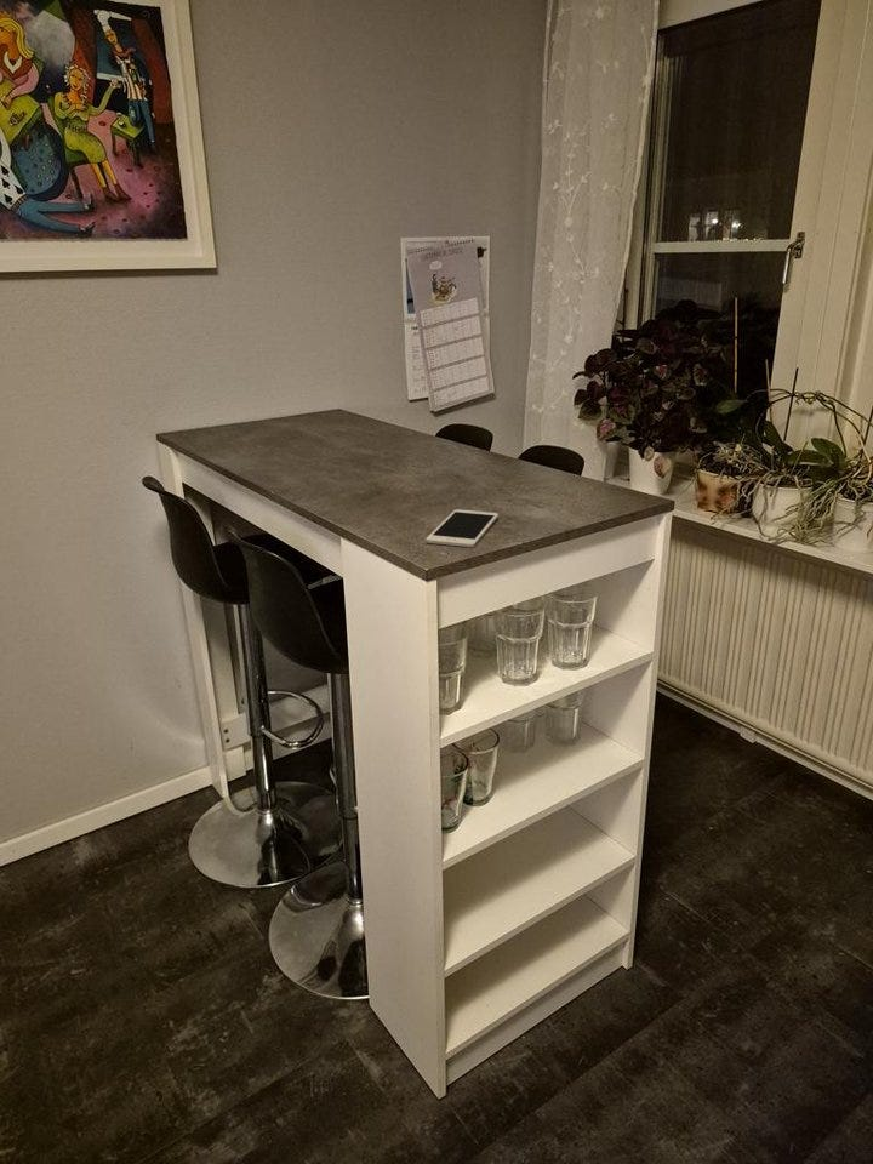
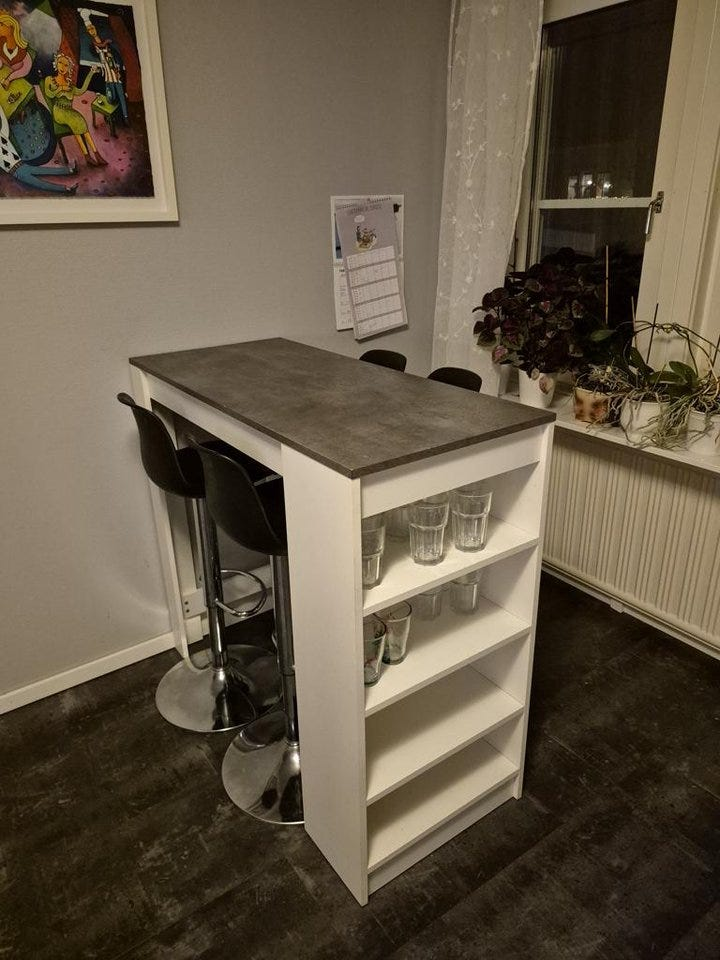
- cell phone [424,508,500,548]
